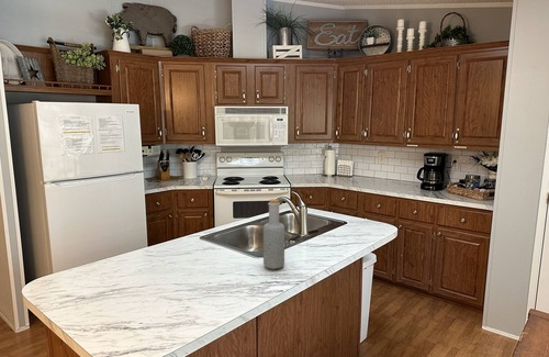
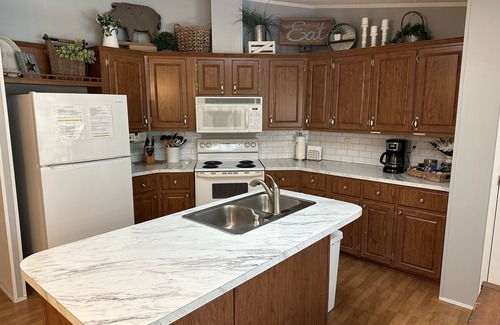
- bottle [262,198,285,270]
